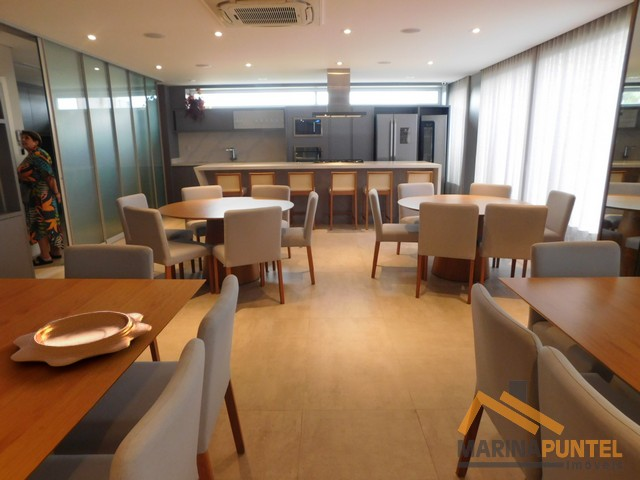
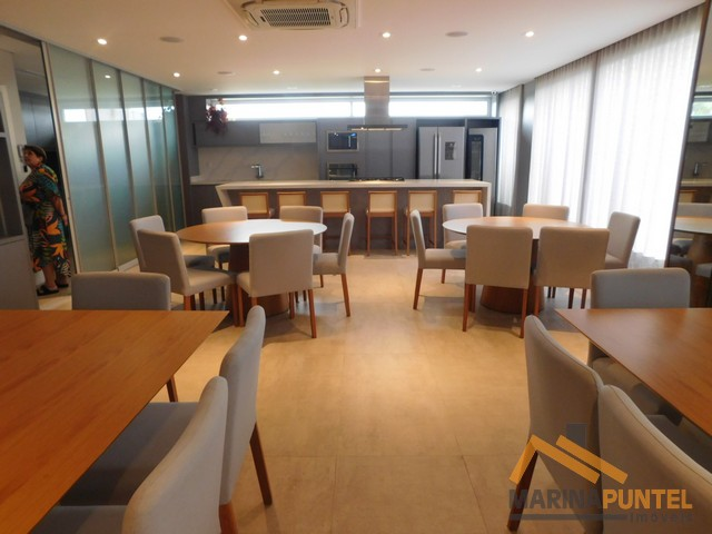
- decorative bowl [10,310,153,367]
